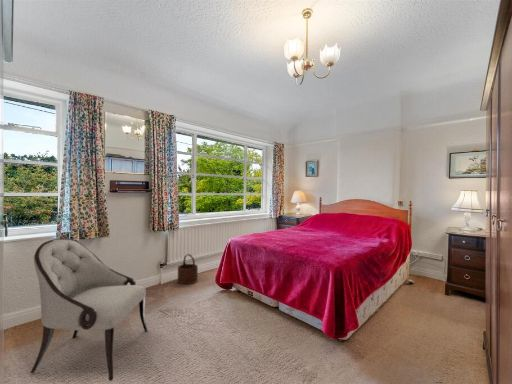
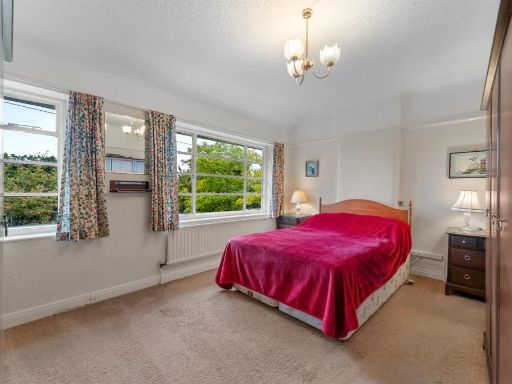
- wooden bucket [177,253,199,285]
- armchair [29,237,149,382]
